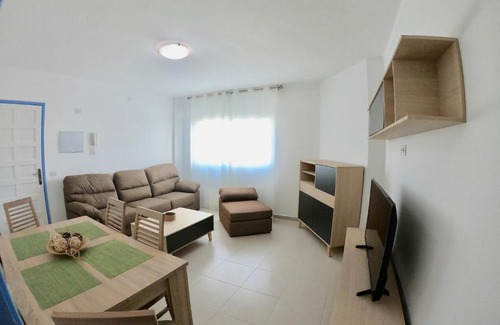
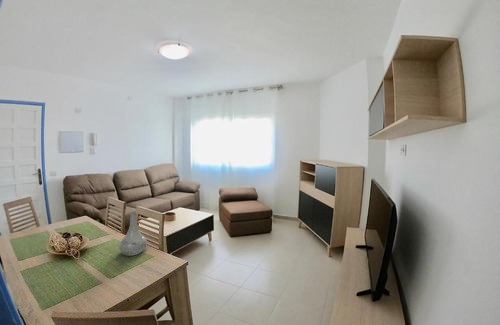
+ vase [118,211,148,257]
